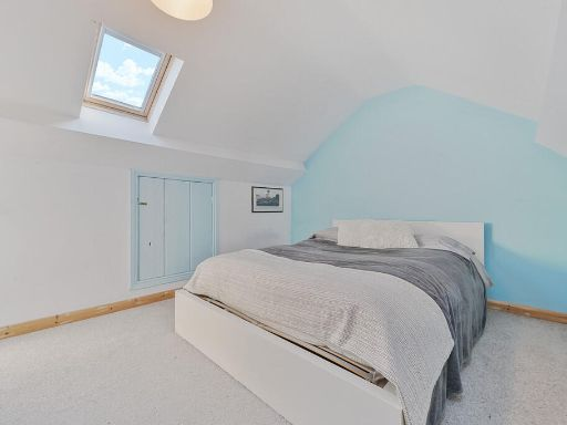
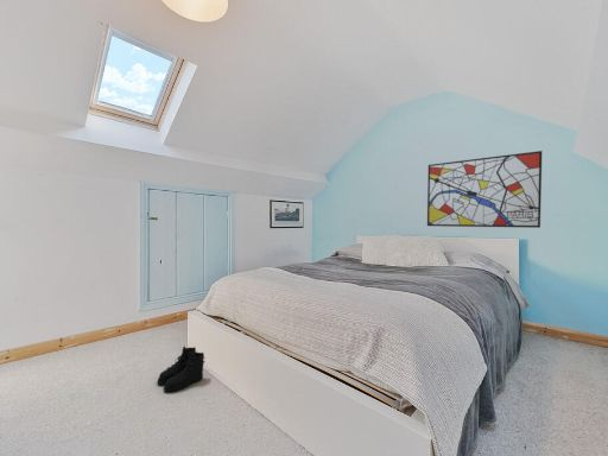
+ wall art [426,150,543,229]
+ boots [156,346,205,393]
